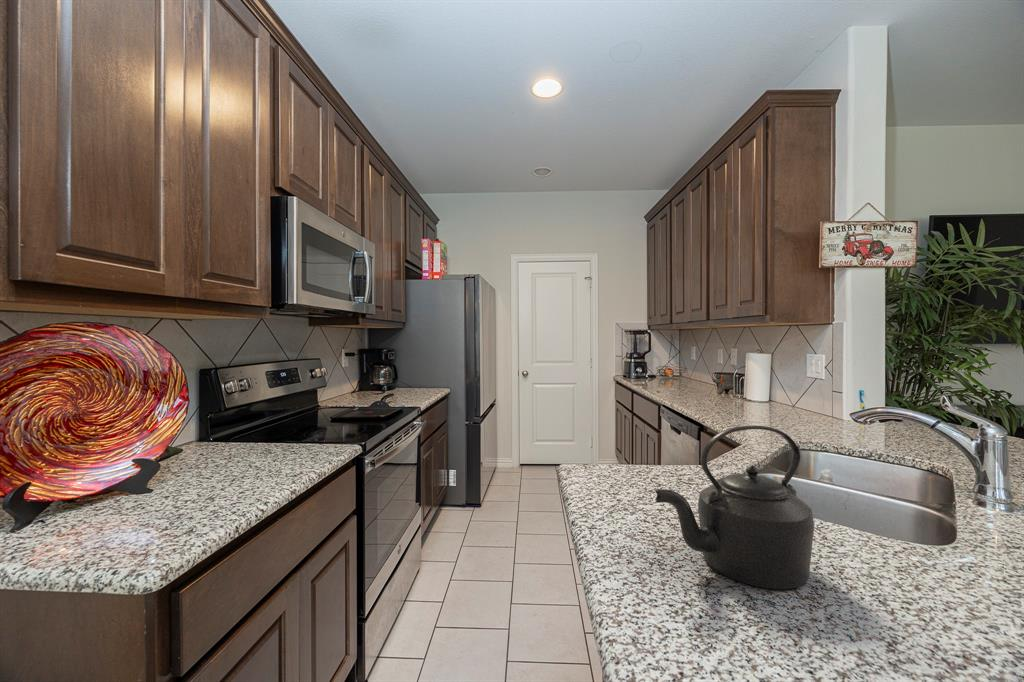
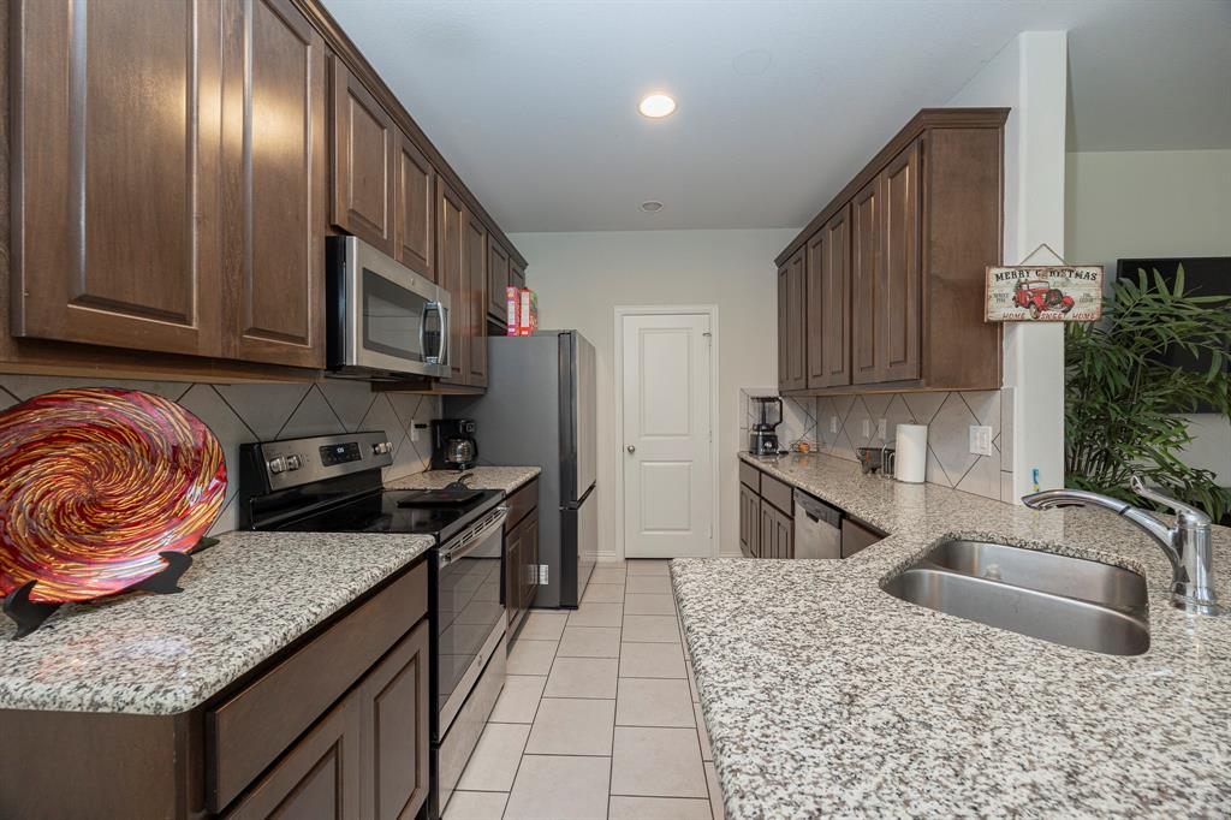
- kettle [654,425,815,590]
